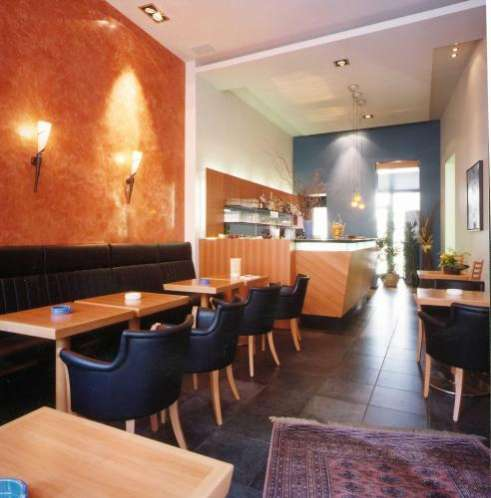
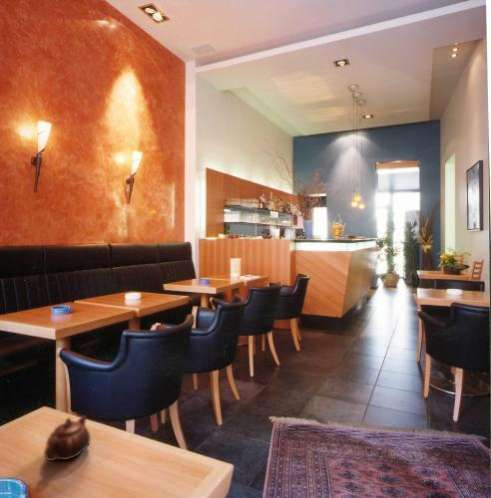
+ teapot [43,415,91,462]
